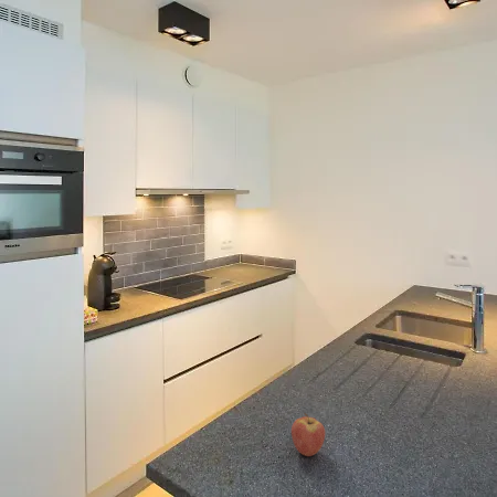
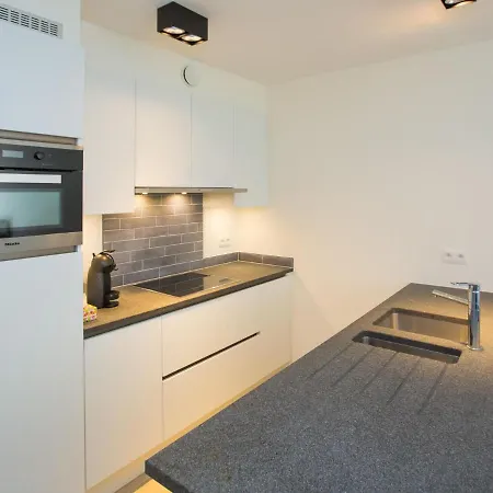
- fruit [290,412,326,457]
